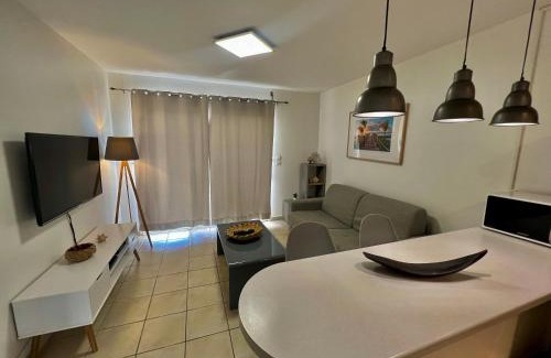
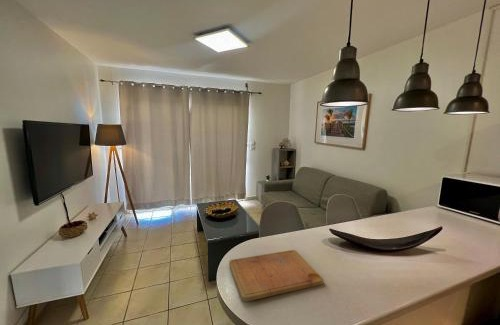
+ cutting board [228,249,324,303]
